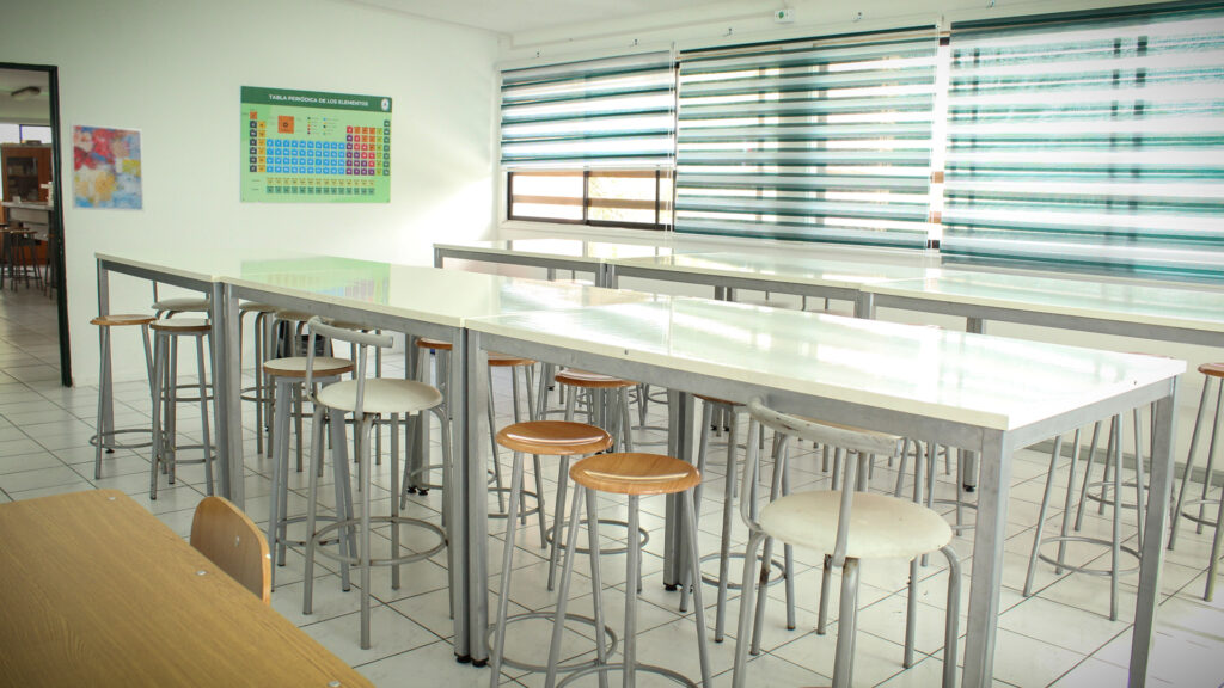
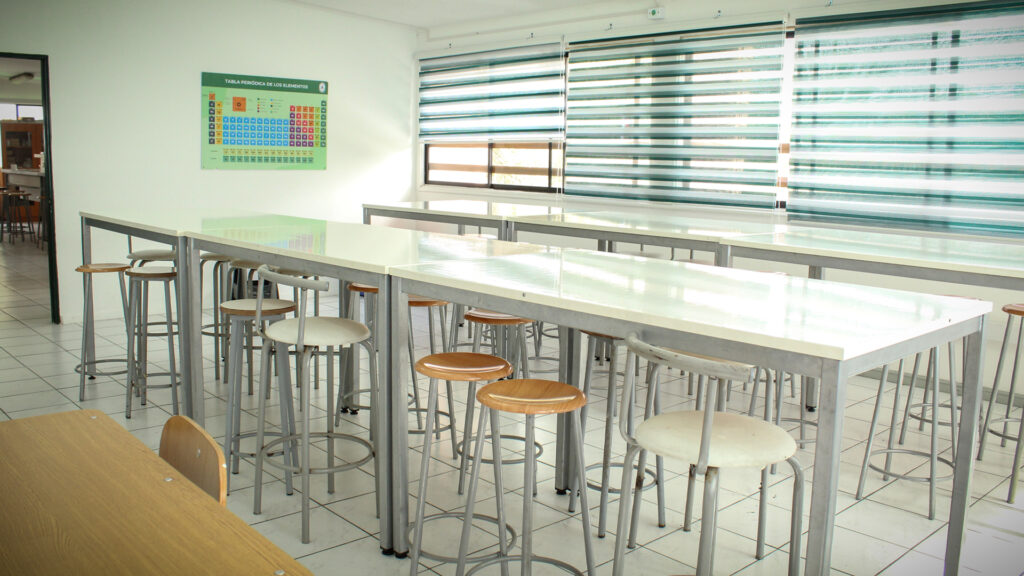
- wall art [68,122,145,213]
